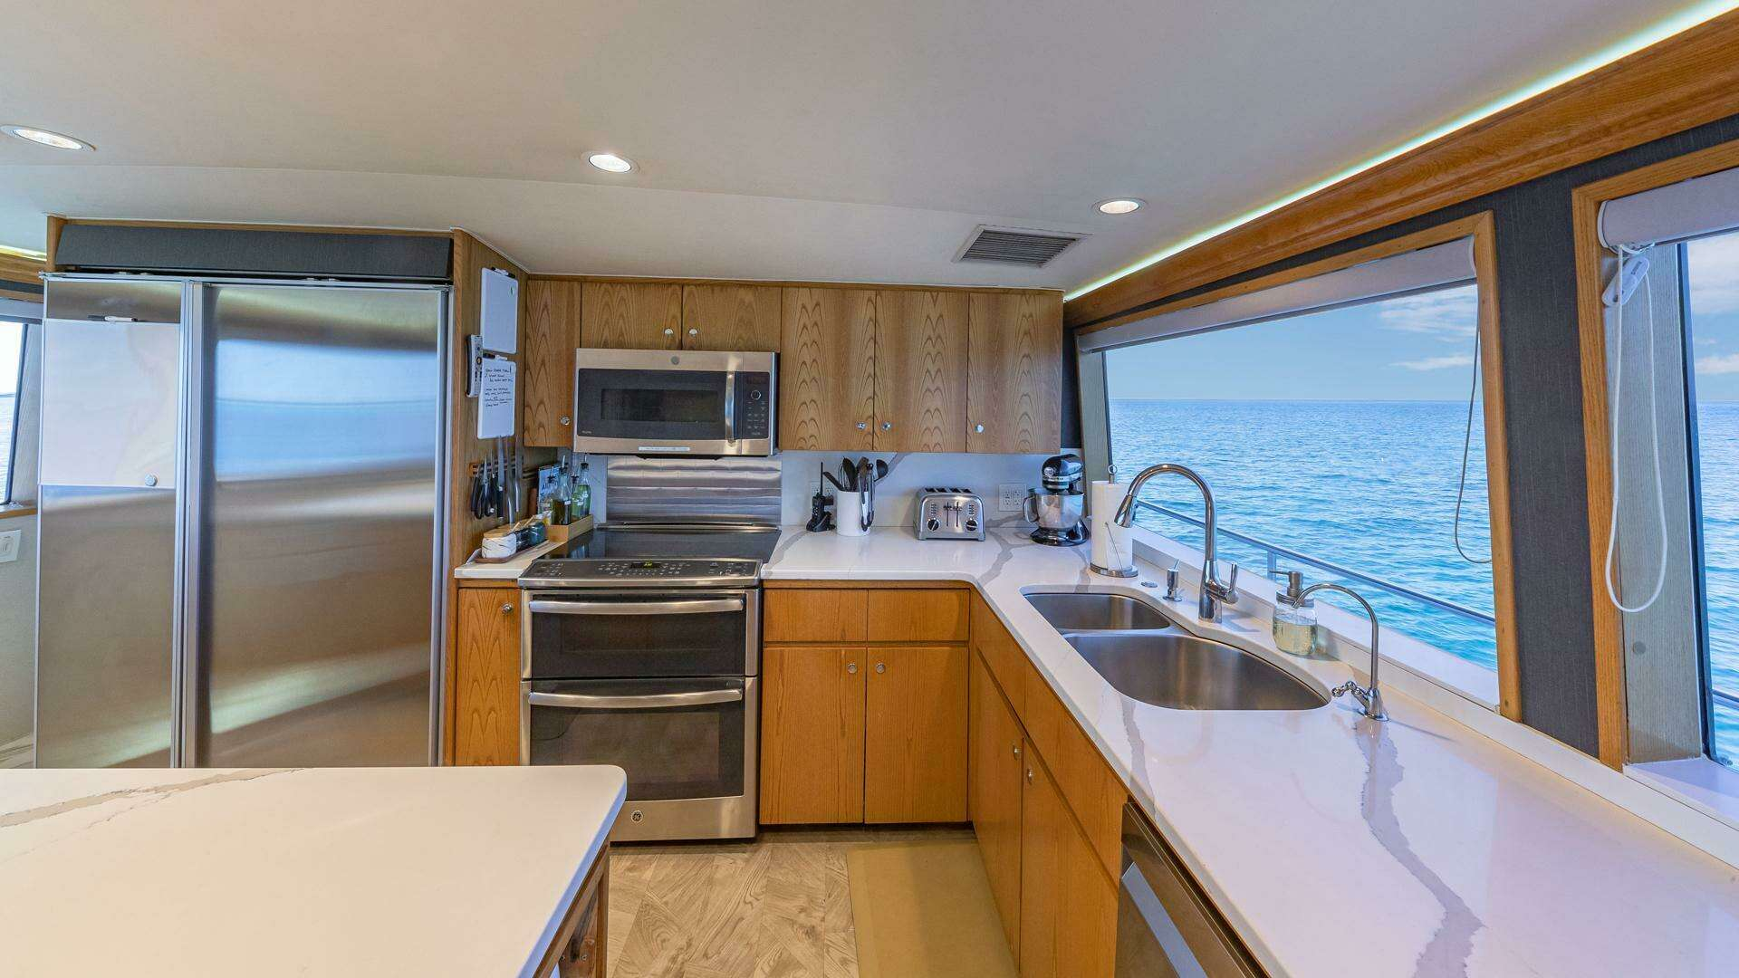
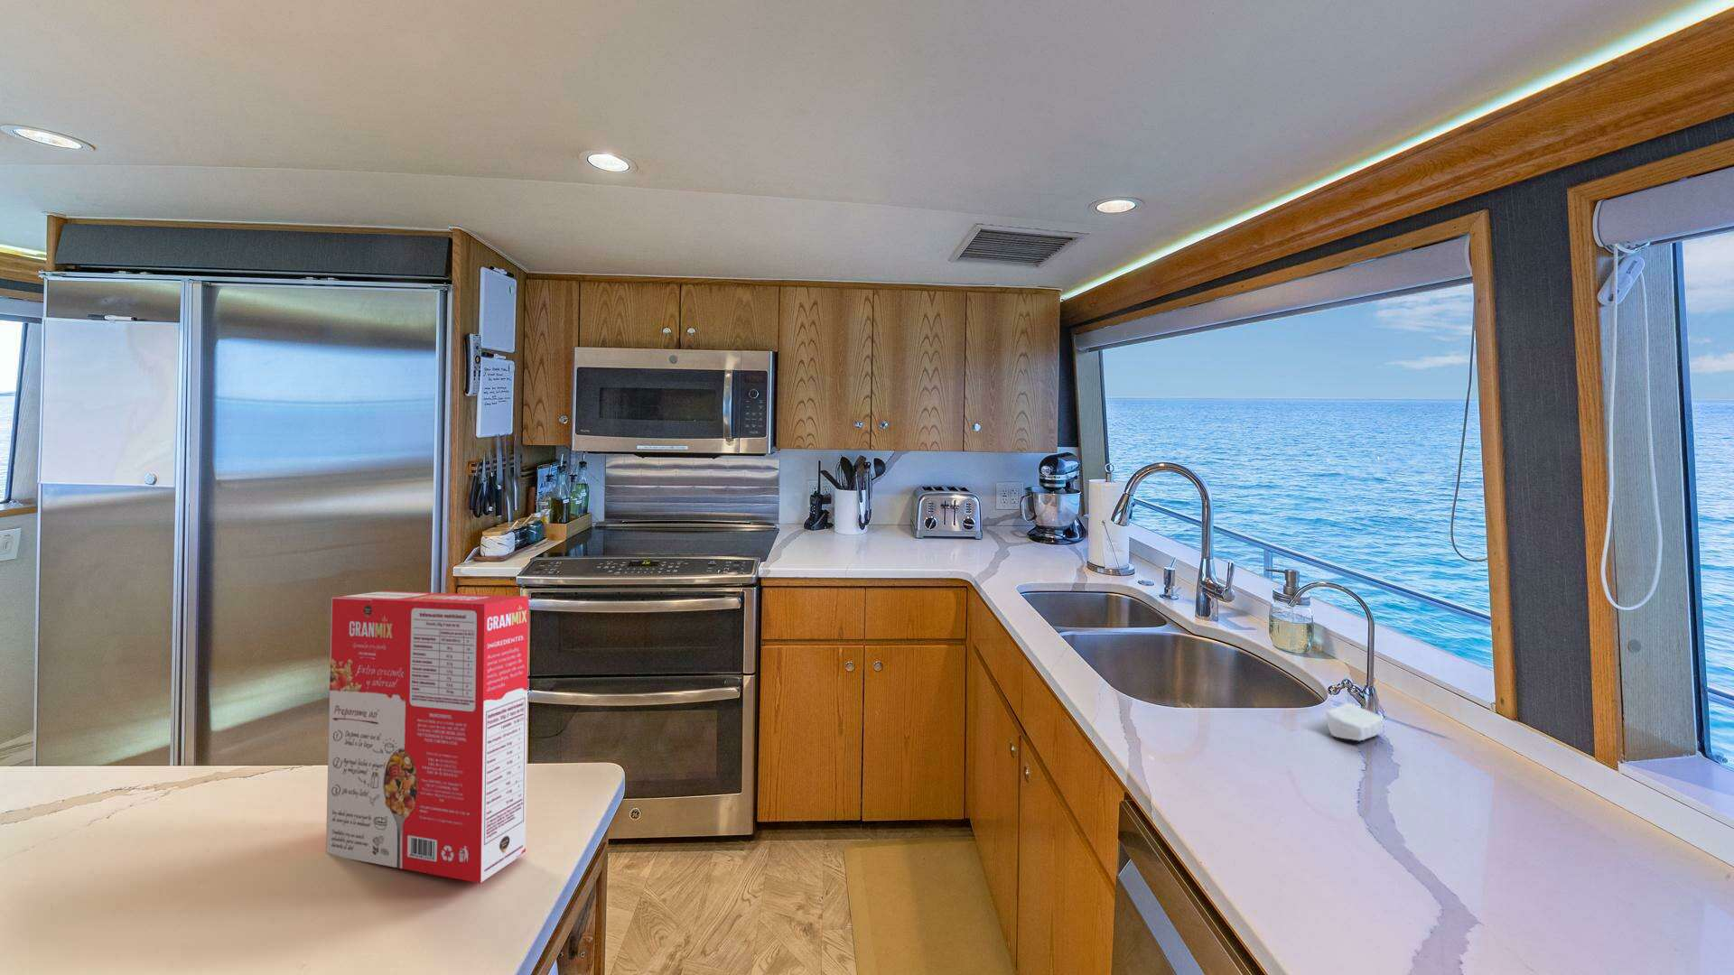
+ soap bar [1324,701,1385,742]
+ cereal box [325,590,529,883]
